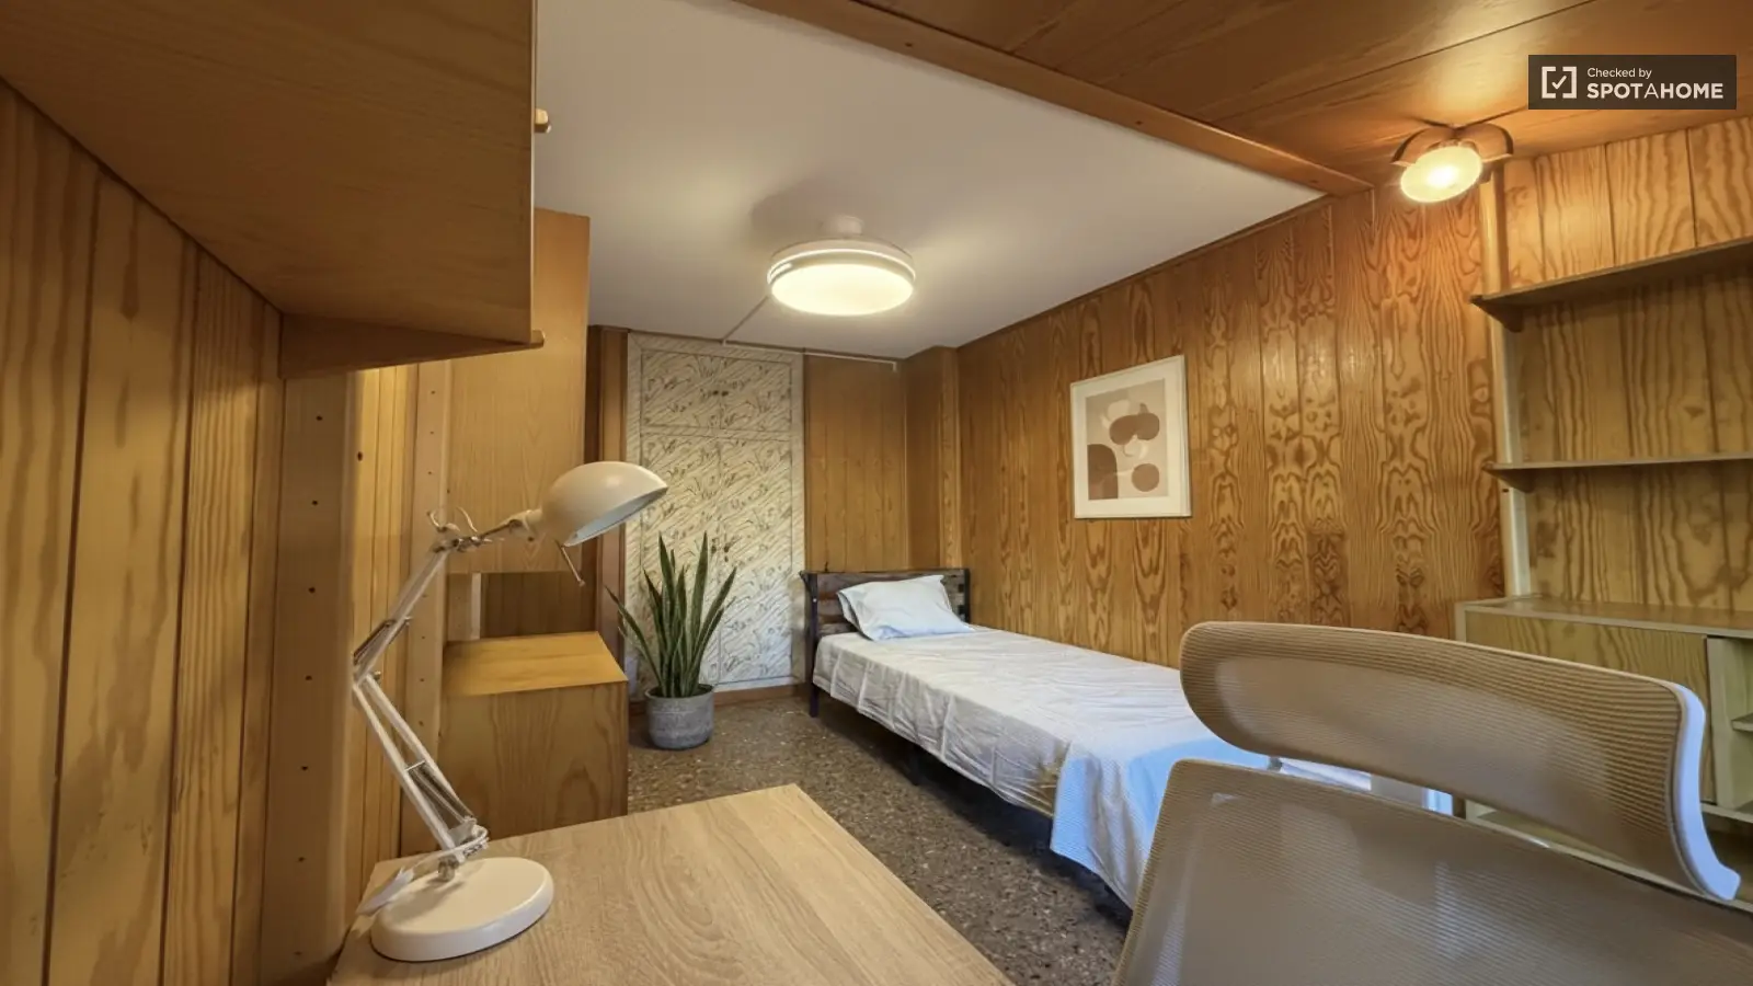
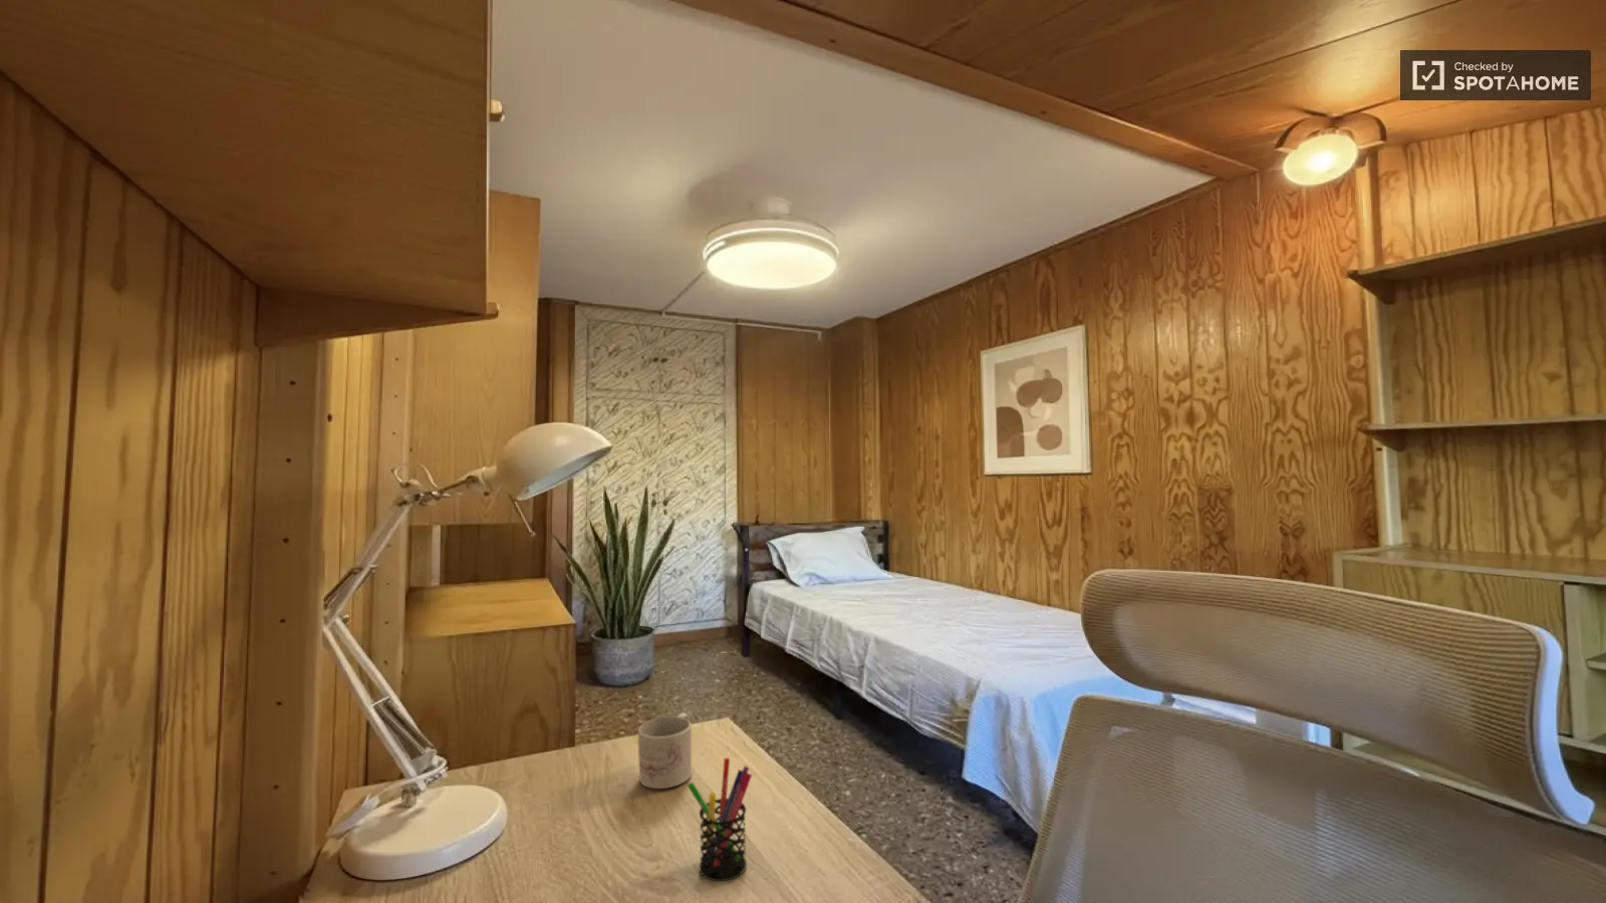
+ mug [638,712,693,789]
+ pen holder [686,756,752,882]
